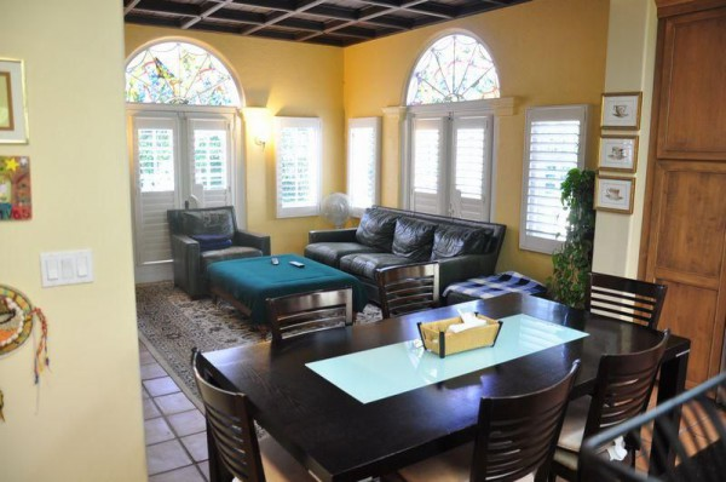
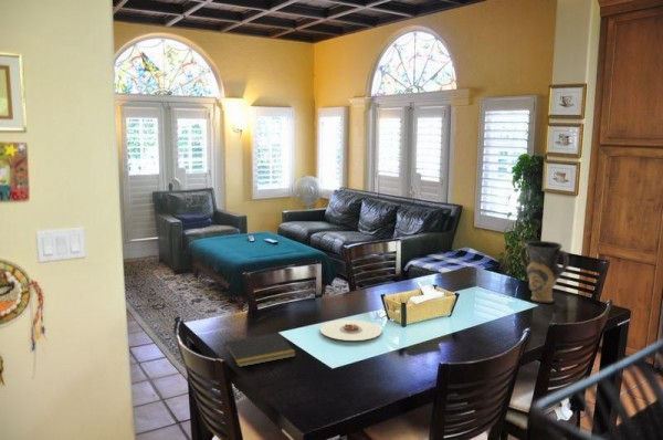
+ notepad [222,332,297,368]
+ plate [319,318,382,342]
+ vase [519,240,570,304]
